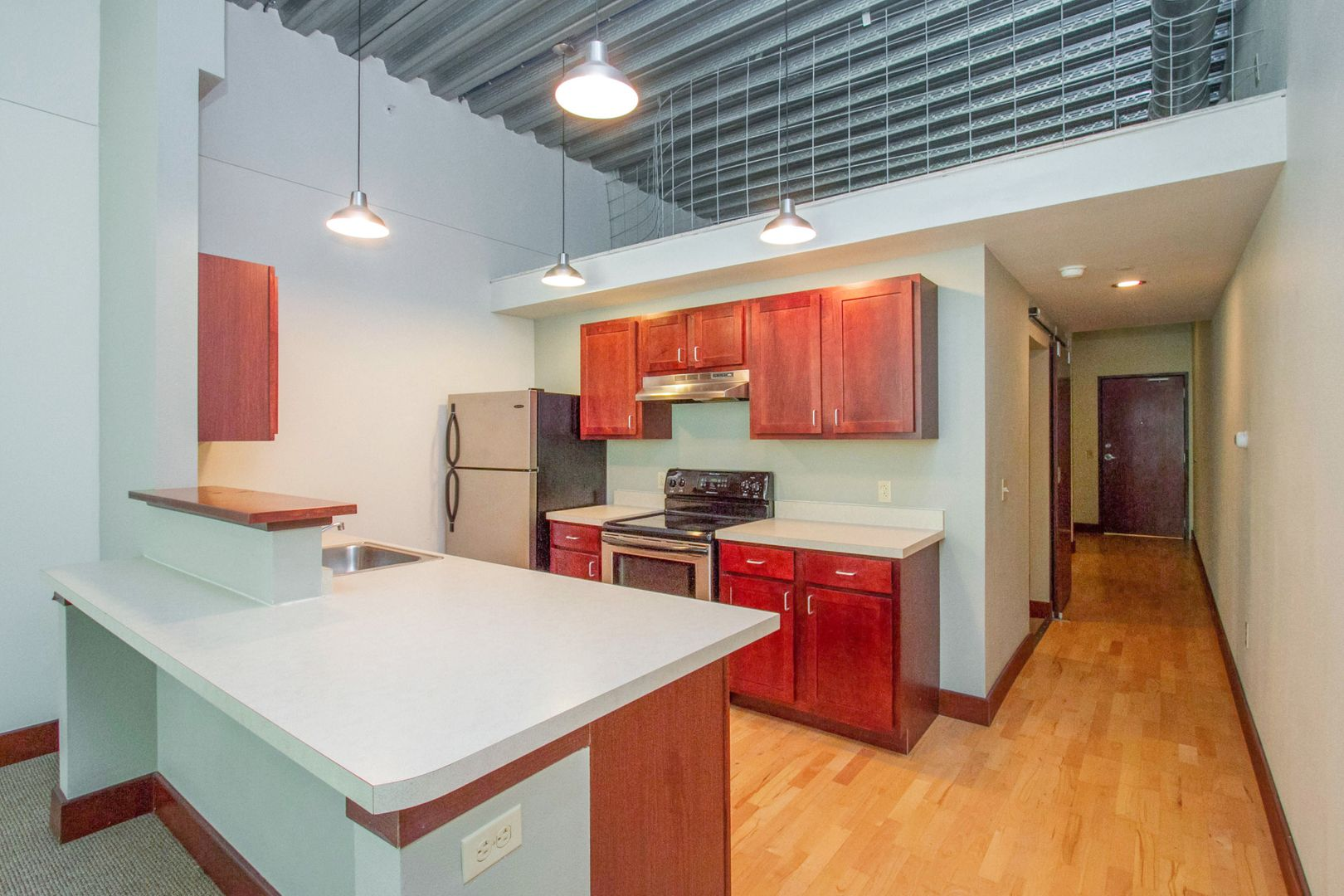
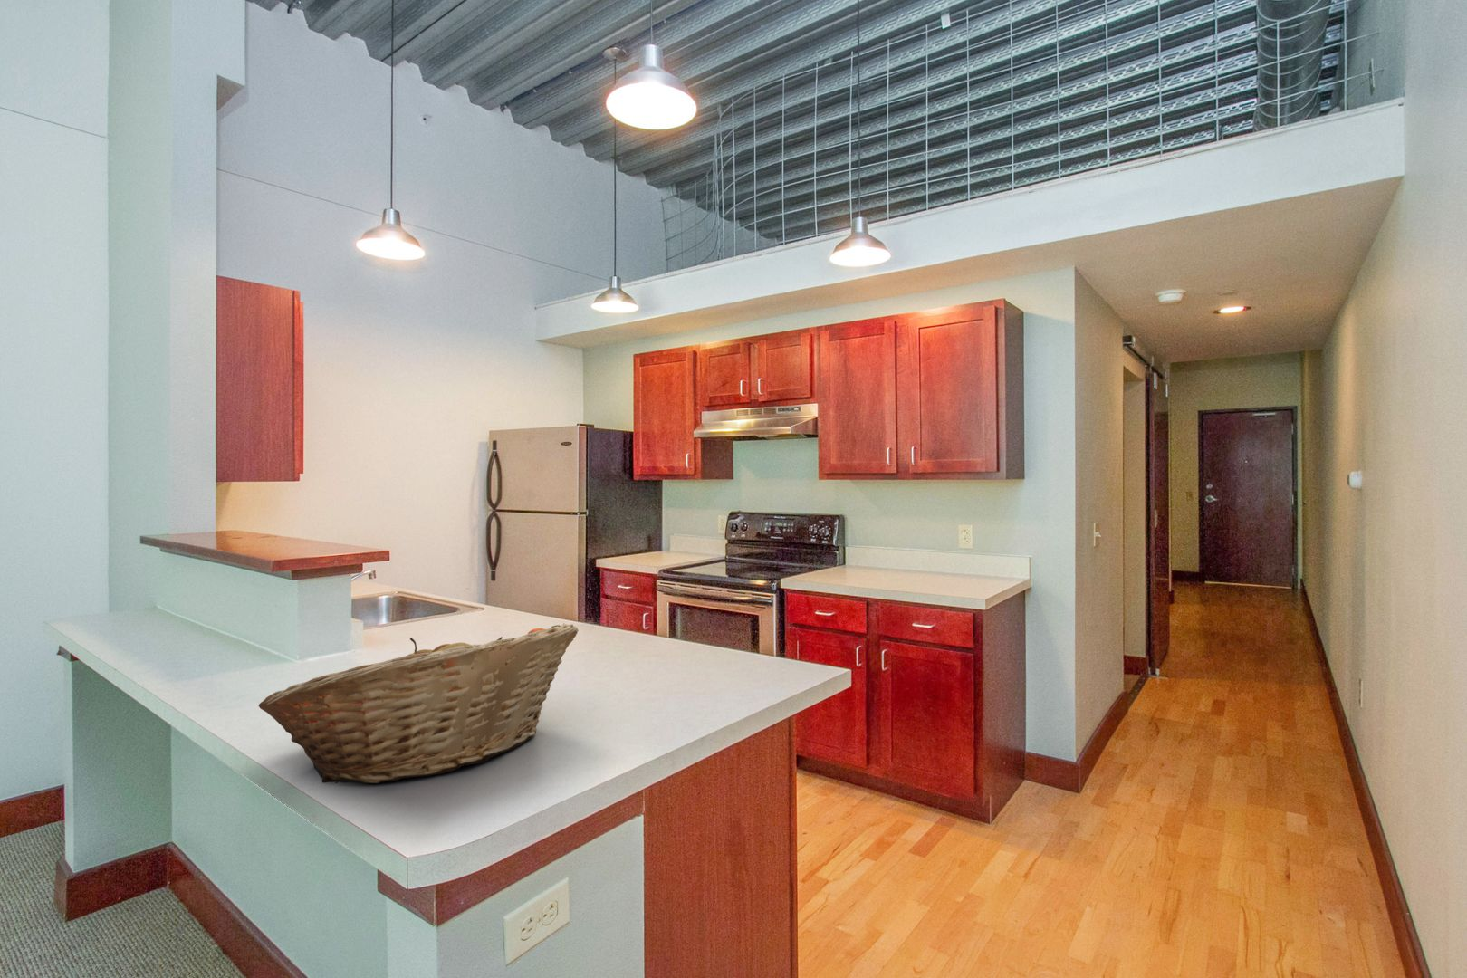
+ fruit basket [258,622,580,784]
